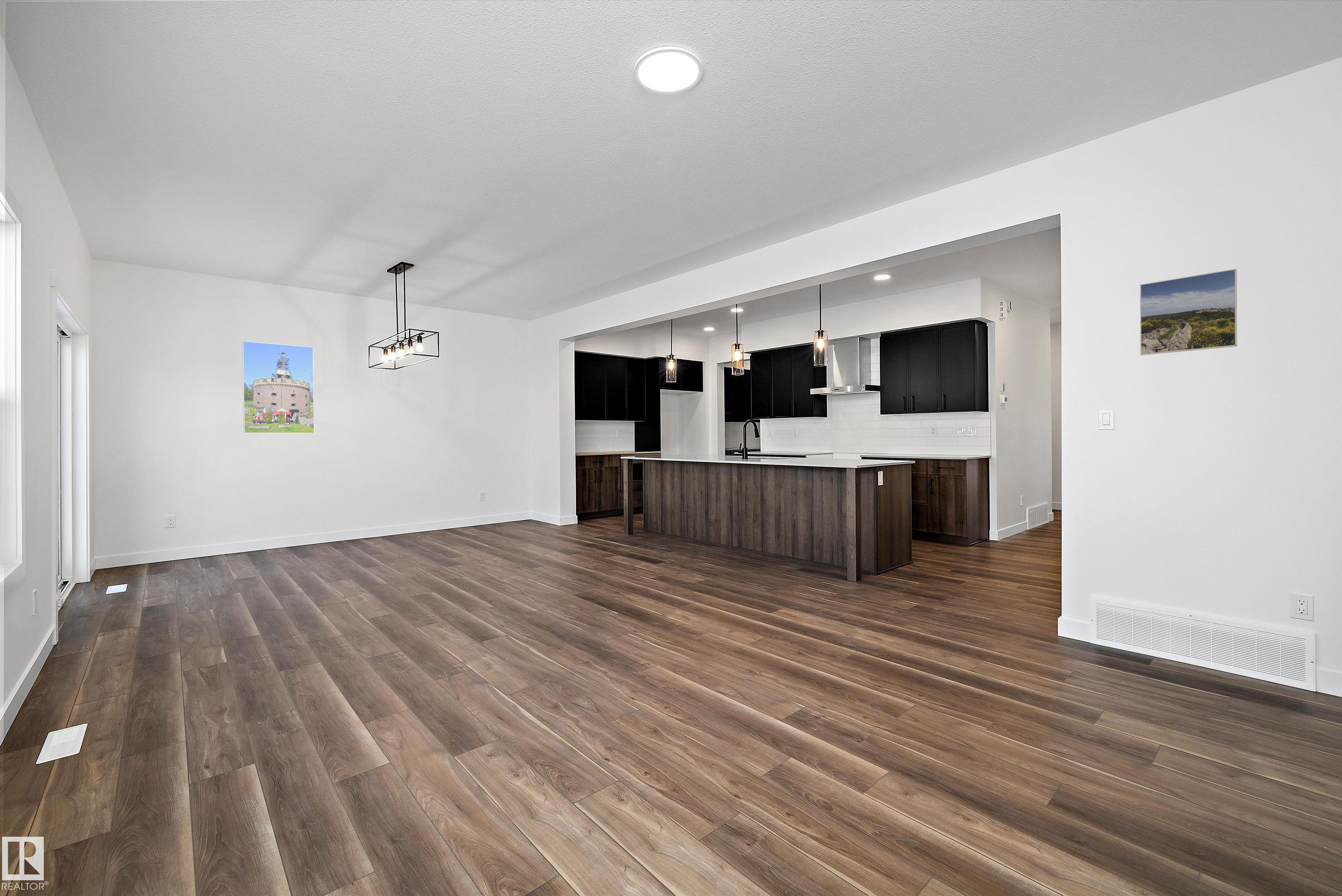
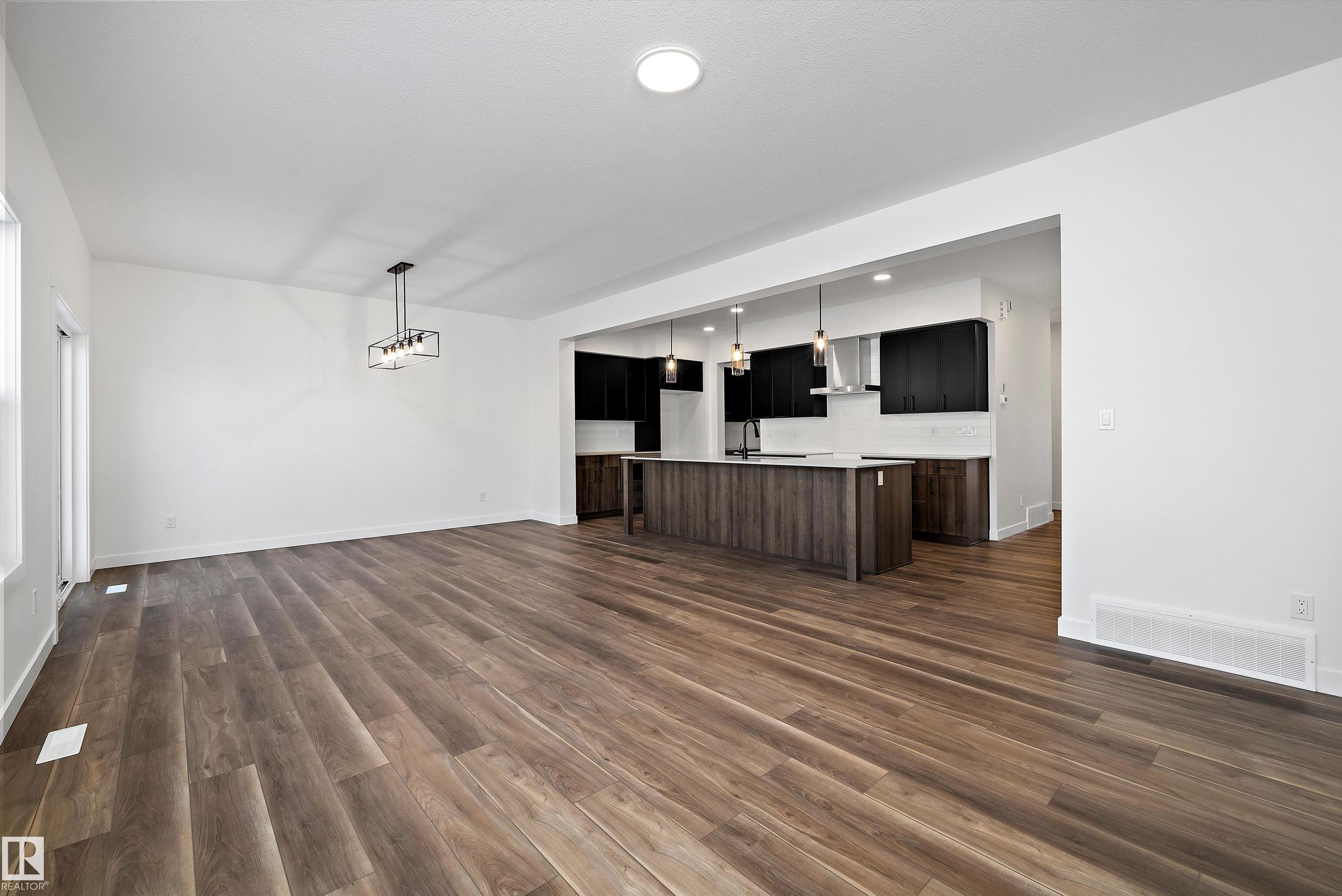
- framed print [1140,269,1238,356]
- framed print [242,341,315,434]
